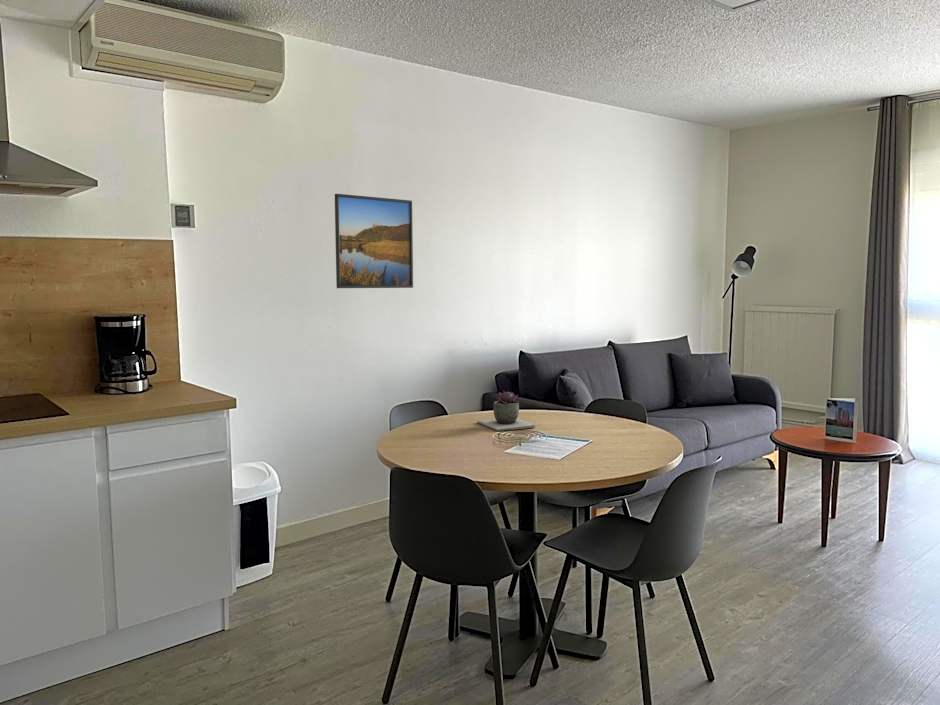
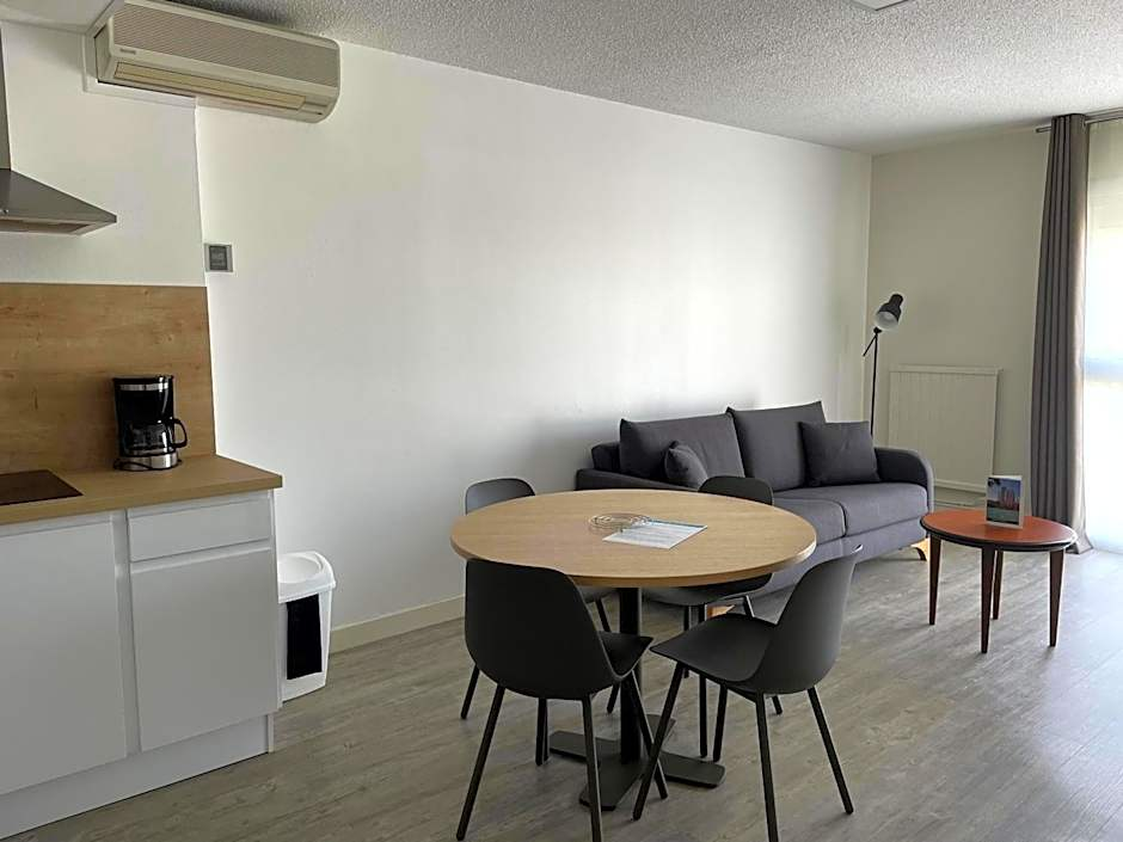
- succulent plant [476,391,536,432]
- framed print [334,193,414,289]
